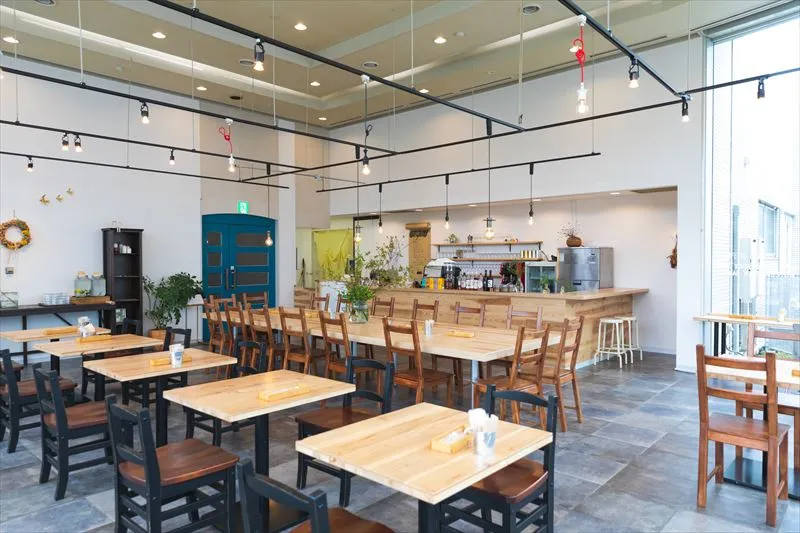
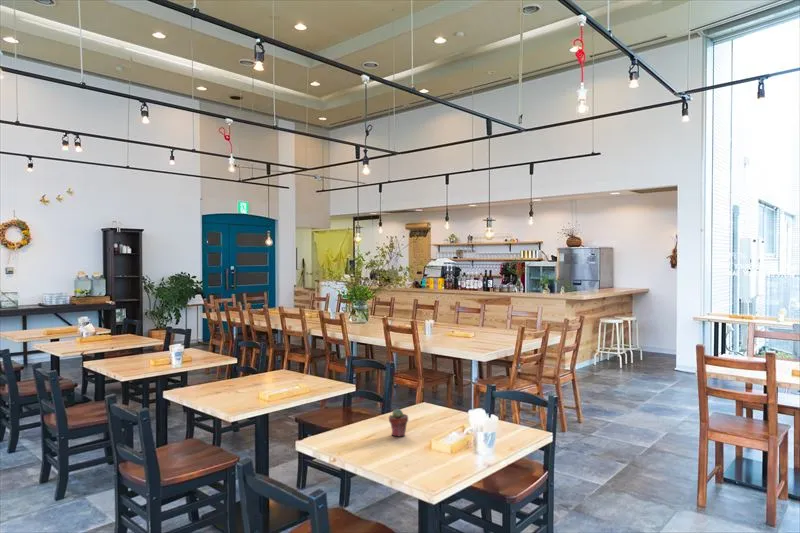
+ potted succulent [388,408,409,438]
